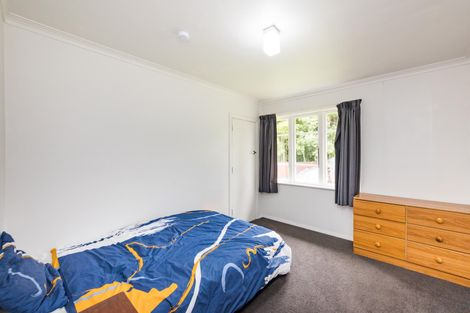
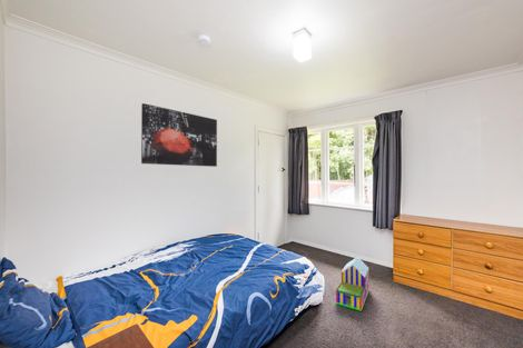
+ toy house [335,256,369,312]
+ wall art [140,102,218,168]
